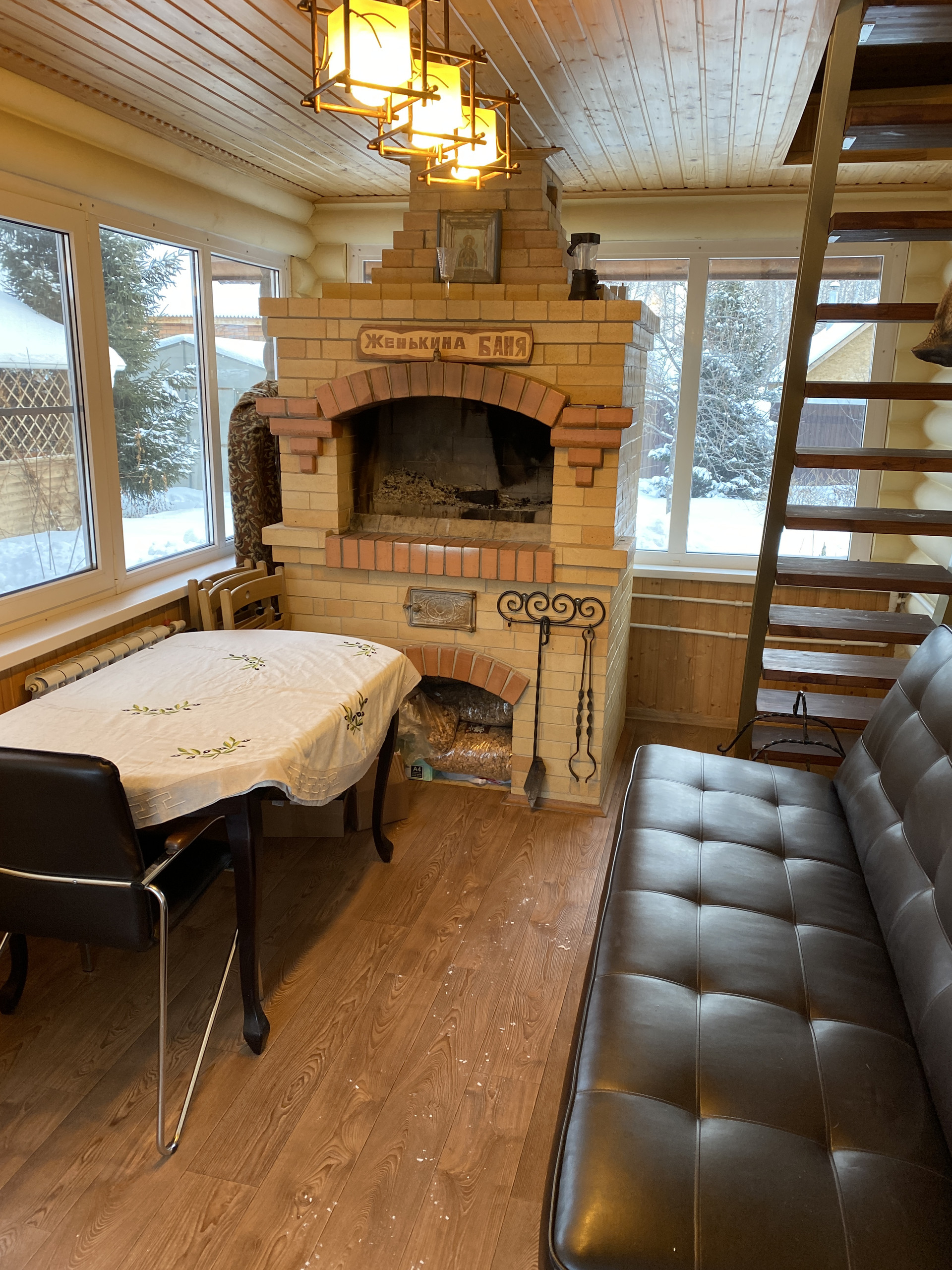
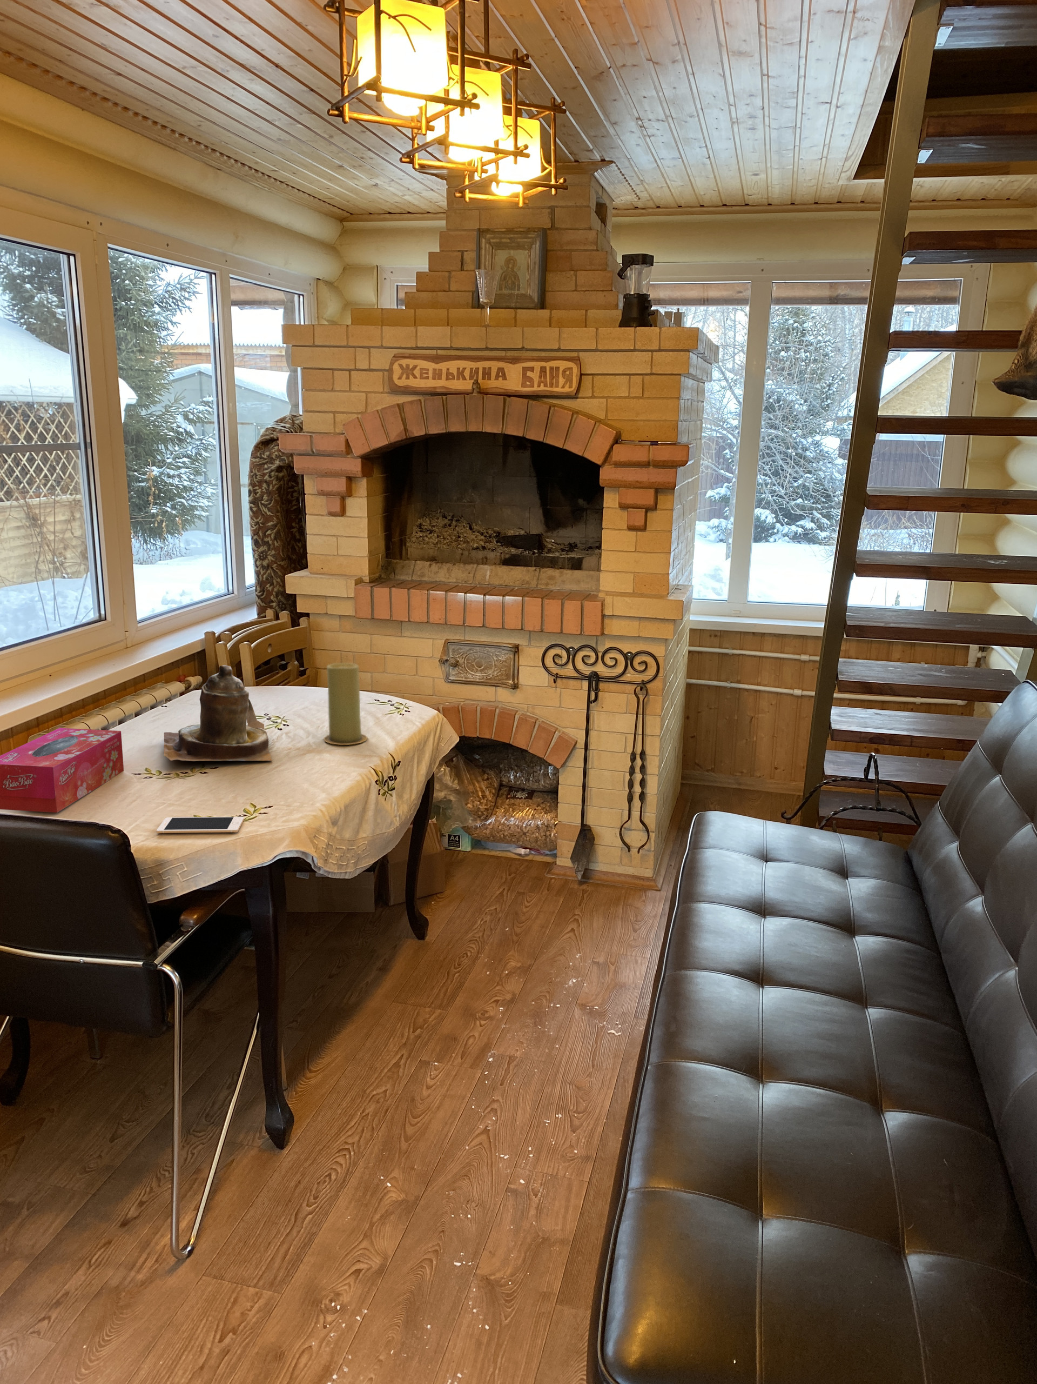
+ teapot [163,665,272,762]
+ tissue box [0,728,124,813]
+ candle [324,663,368,745]
+ cell phone [156,816,244,834]
